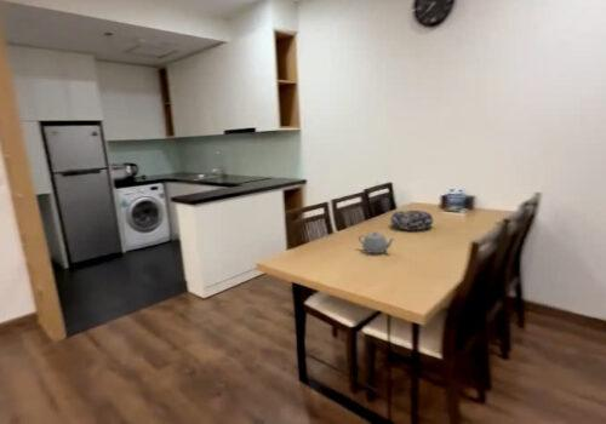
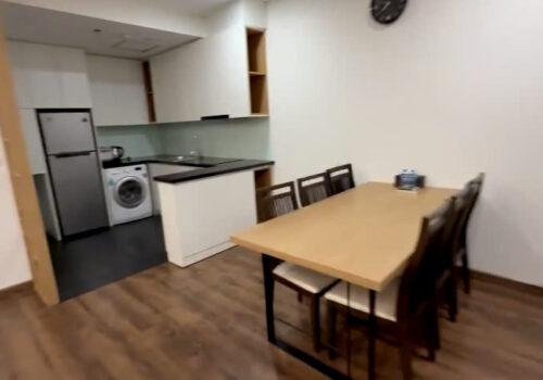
- decorative bowl [389,210,434,231]
- teapot [358,230,396,254]
